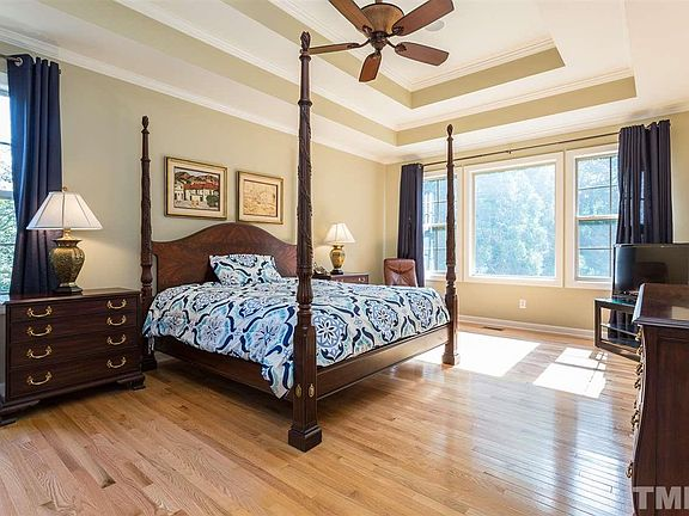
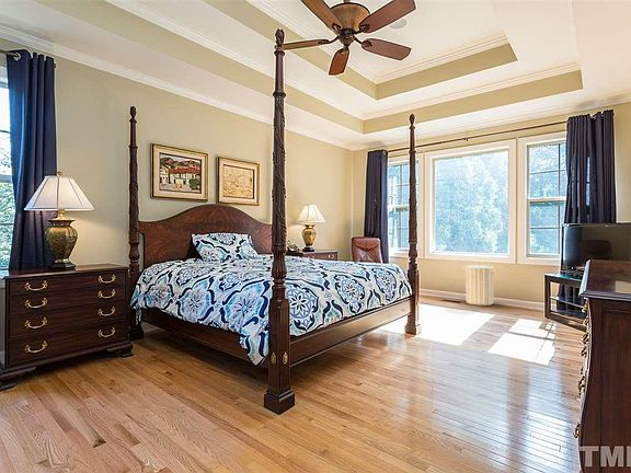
+ laundry hamper [462,259,497,307]
